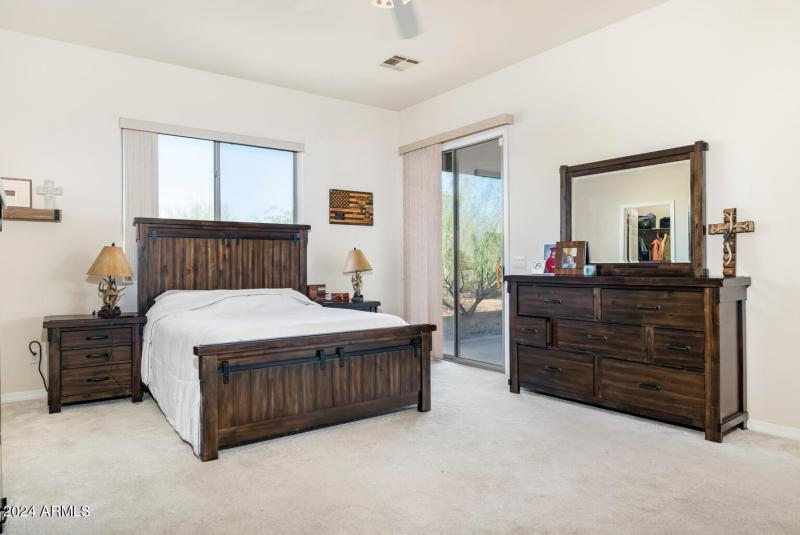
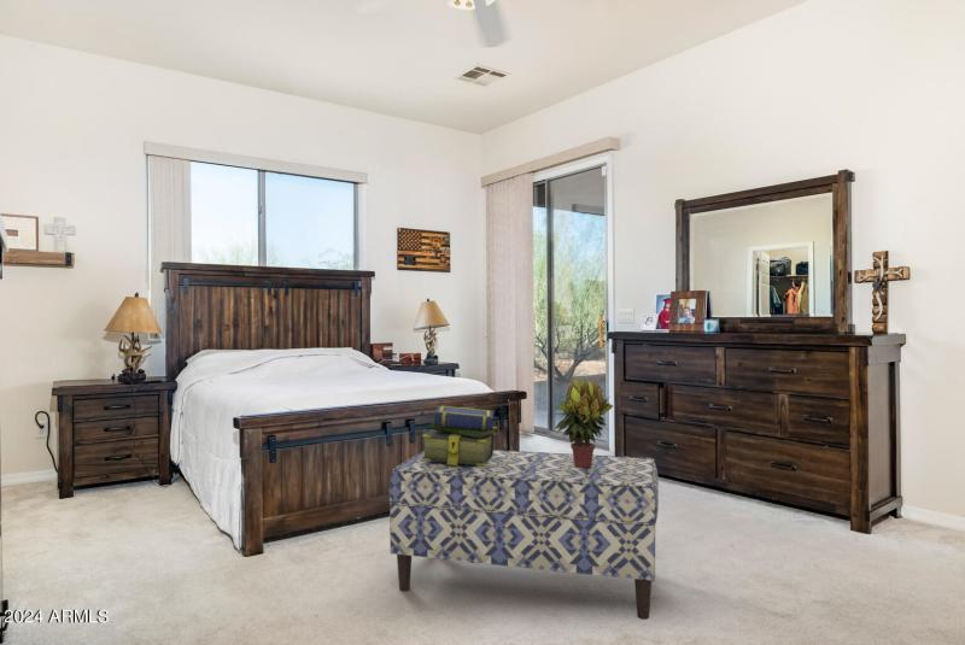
+ stack of books [421,405,498,467]
+ bench [388,448,660,621]
+ potted plant [554,377,614,468]
